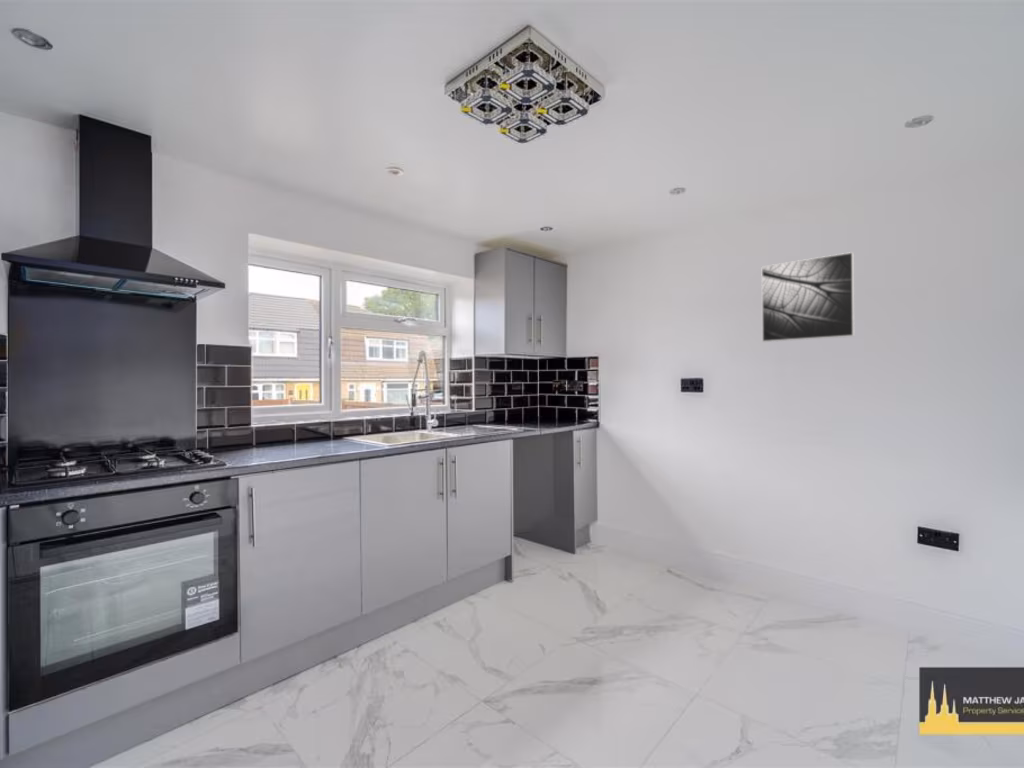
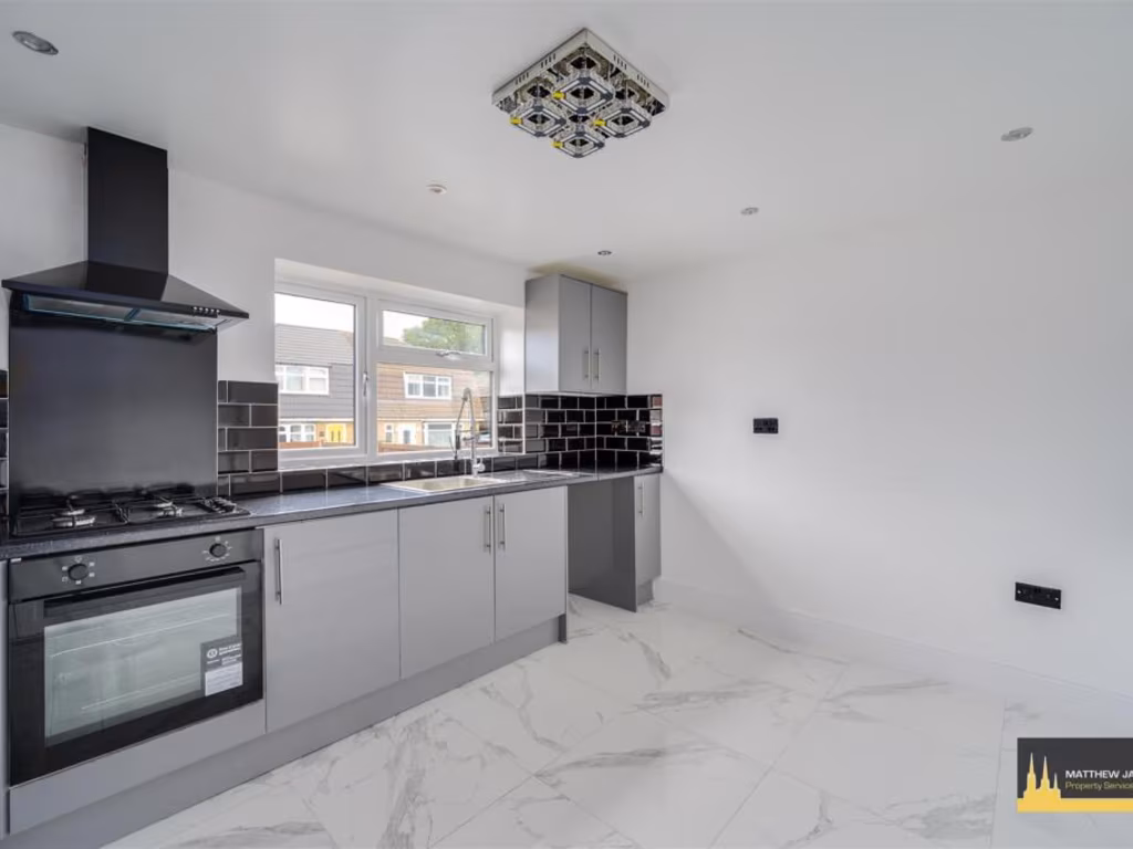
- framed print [761,251,856,343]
